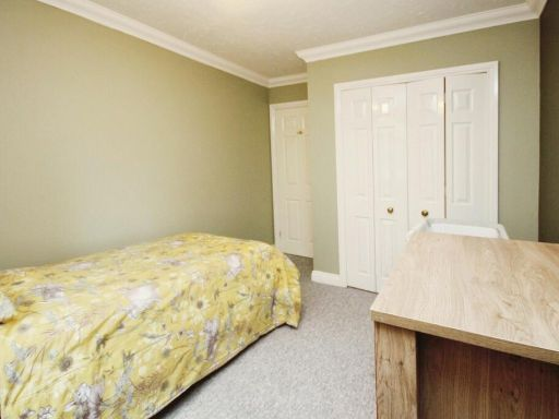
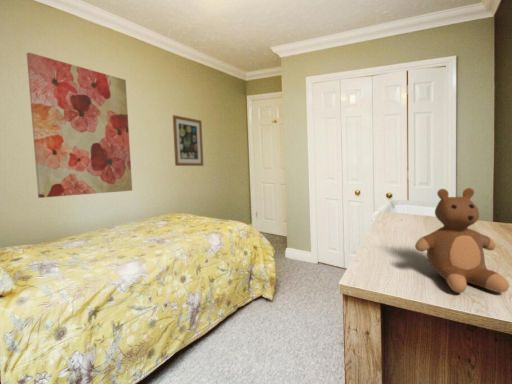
+ wall art [26,51,133,199]
+ teddy bear [414,187,510,294]
+ wall art [172,114,204,167]
